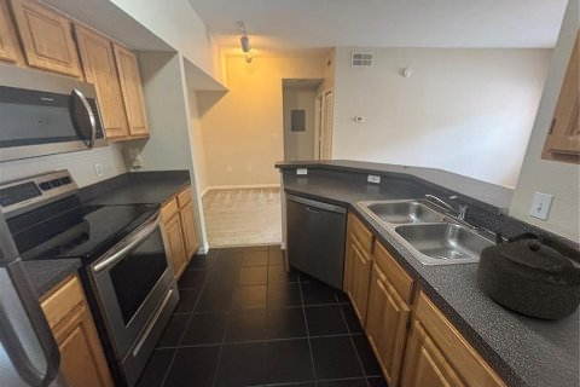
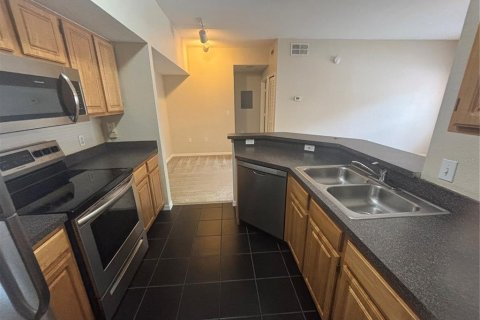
- kettle [476,229,580,320]
